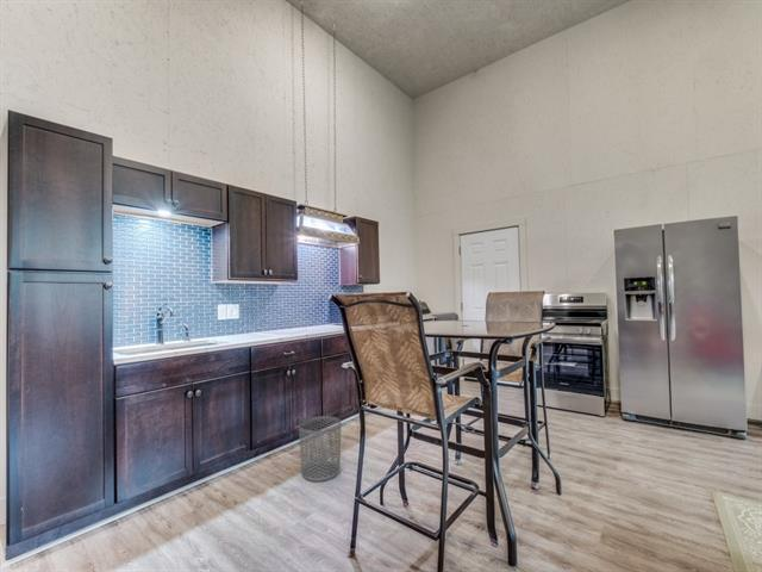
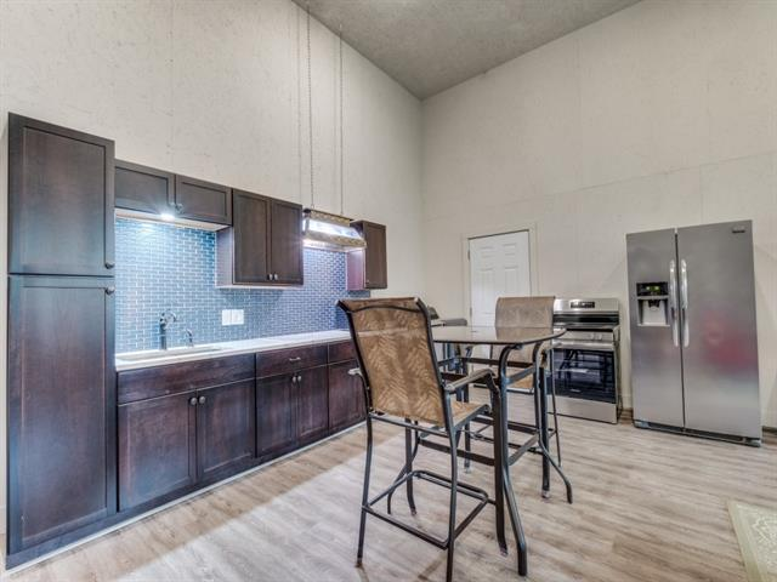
- waste bin [298,415,342,483]
